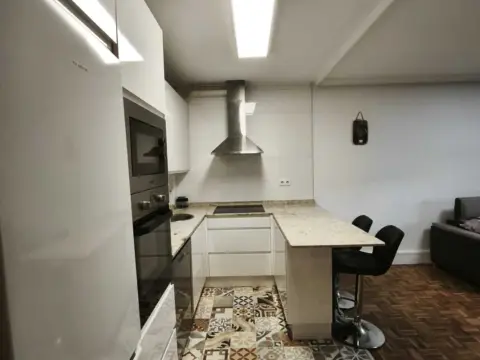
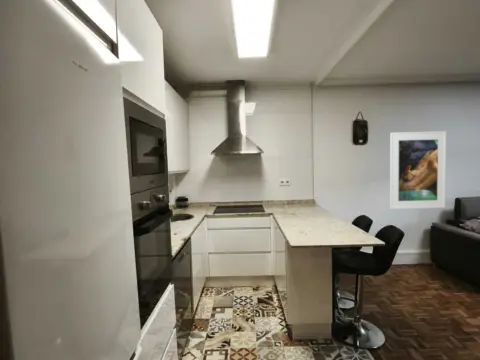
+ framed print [389,130,447,210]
